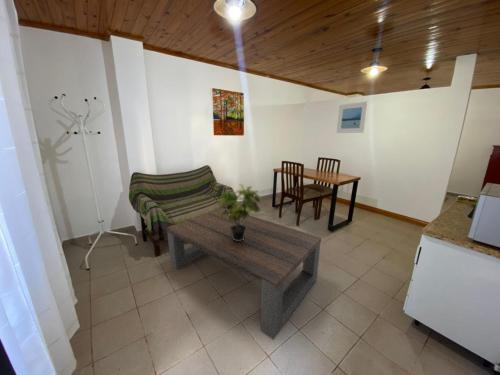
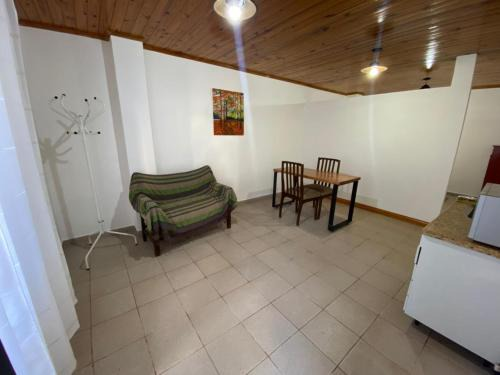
- coffee table [166,207,322,341]
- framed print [336,100,369,134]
- potted plant [214,183,263,241]
